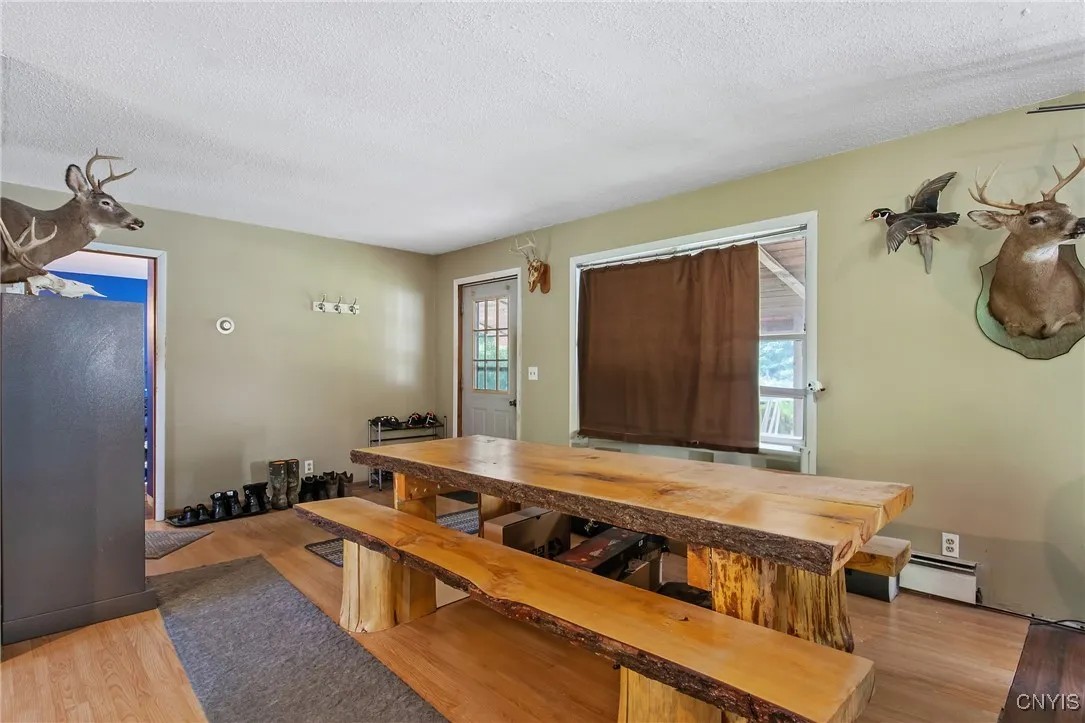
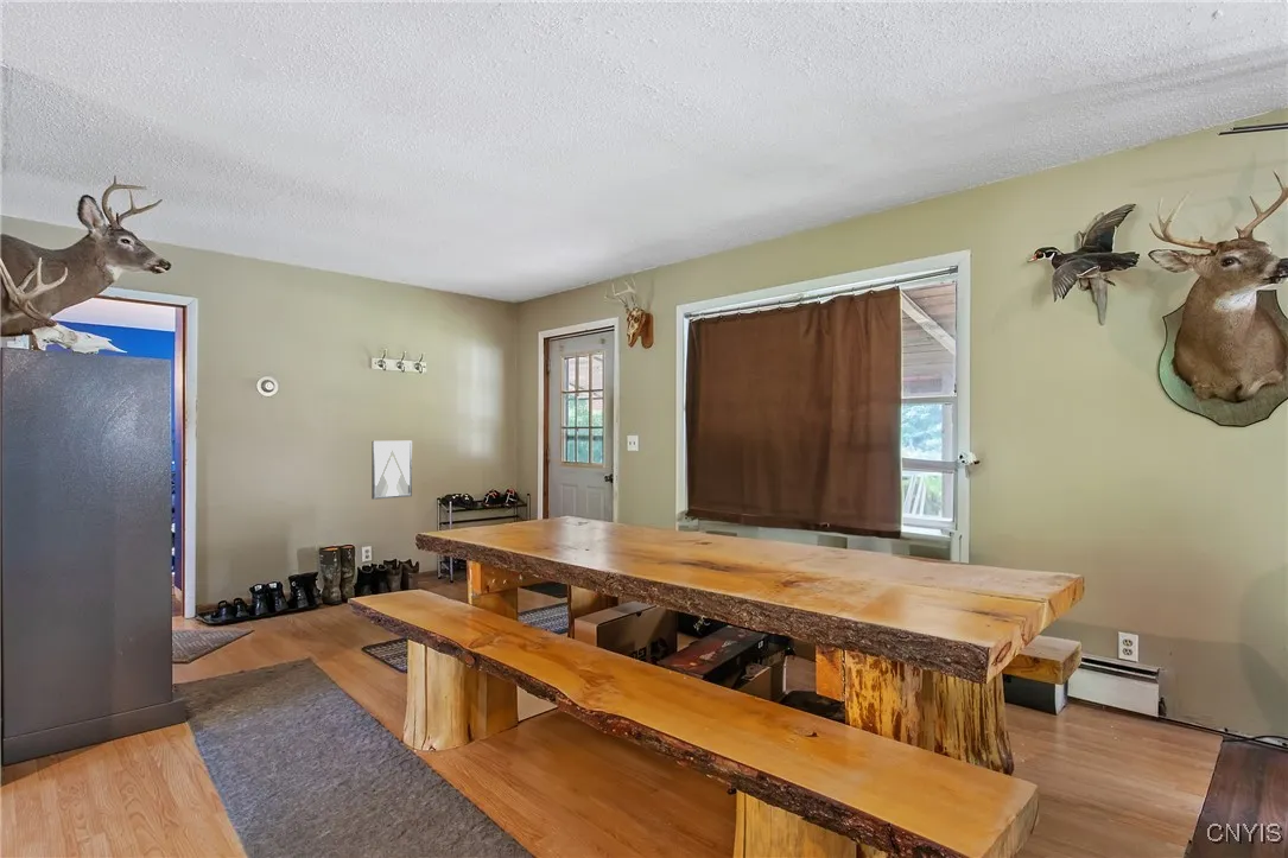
+ wall art [370,440,413,501]
